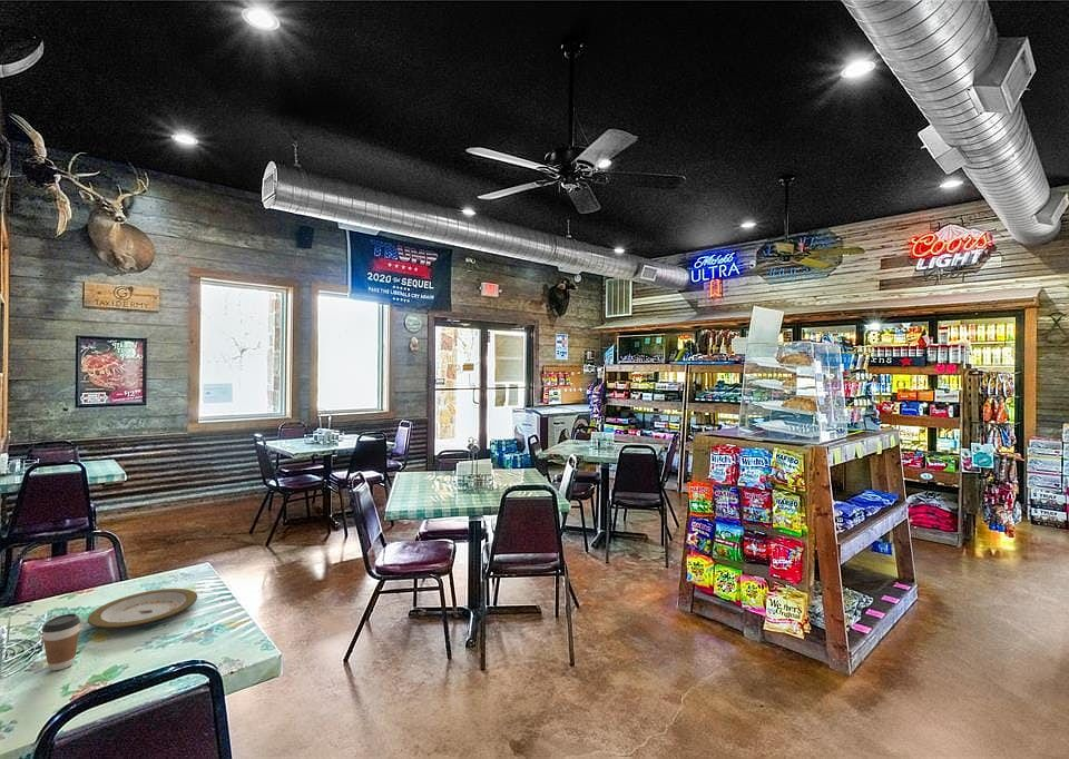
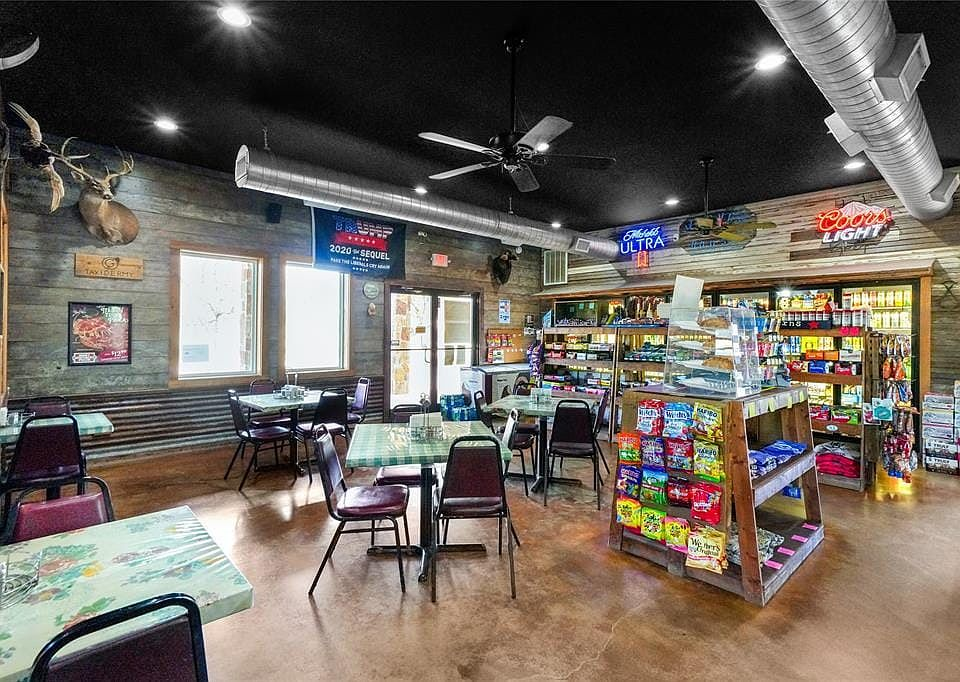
- coffee cup [41,612,81,671]
- plate [87,588,198,630]
